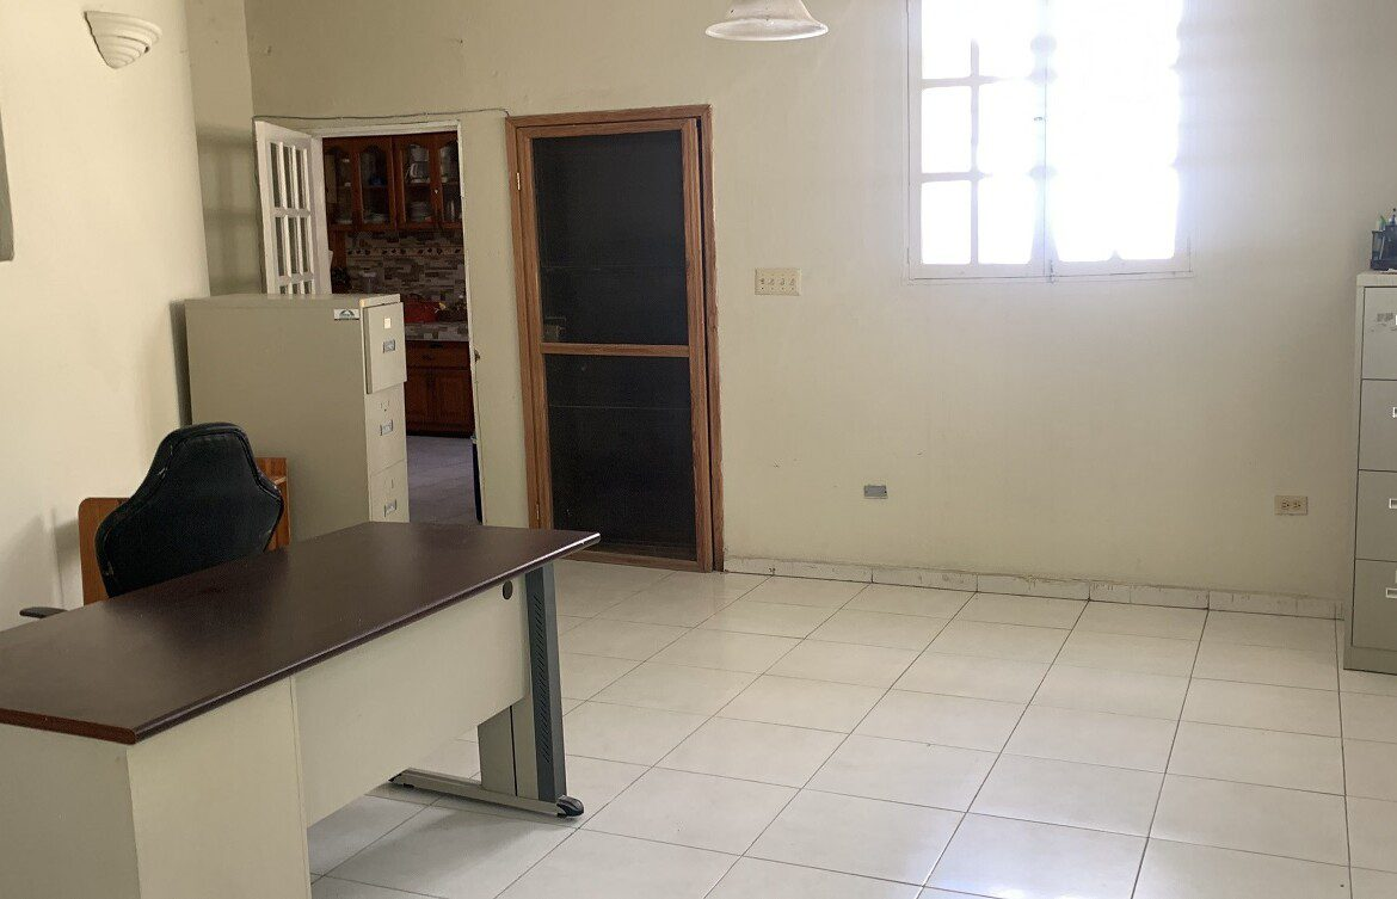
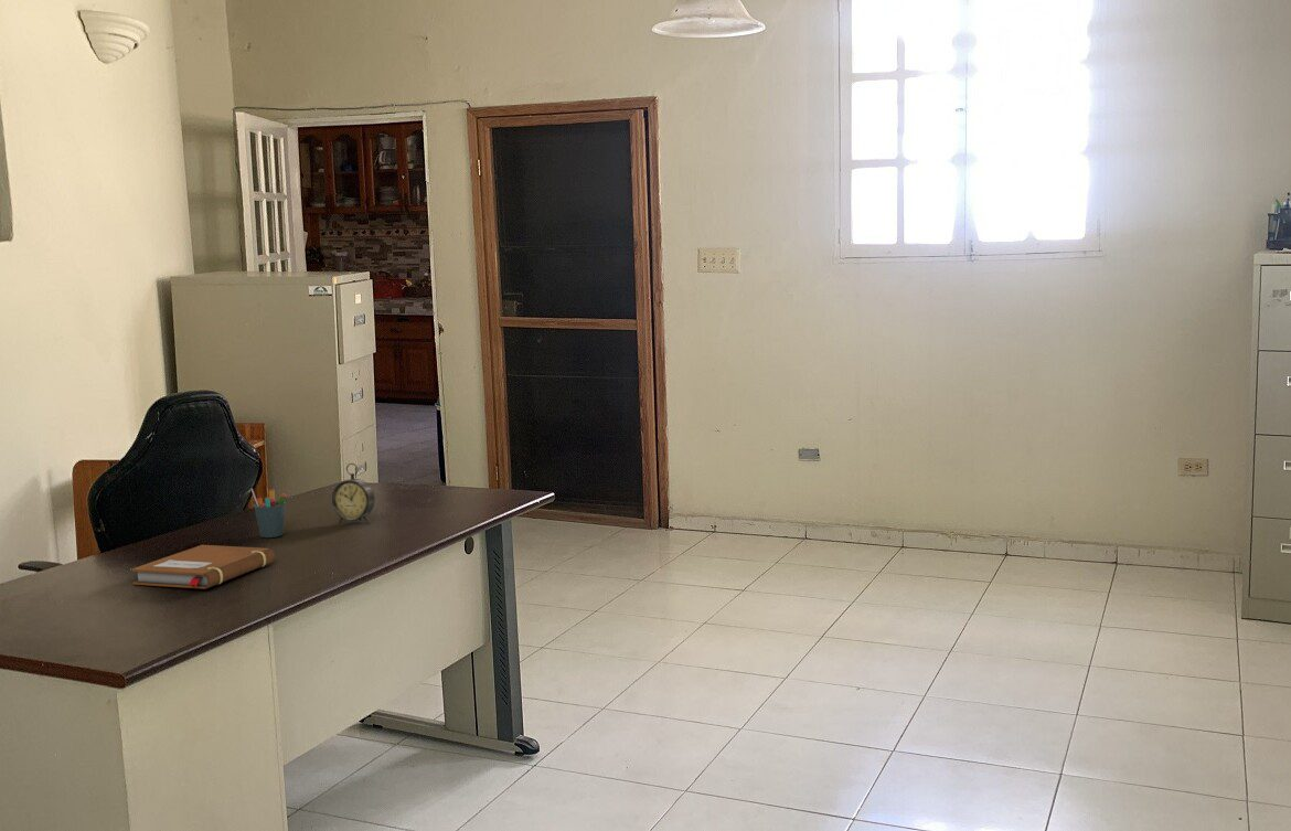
+ pen holder [250,488,288,539]
+ alarm clock [331,462,376,525]
+ notebook [131,544,276,590]
